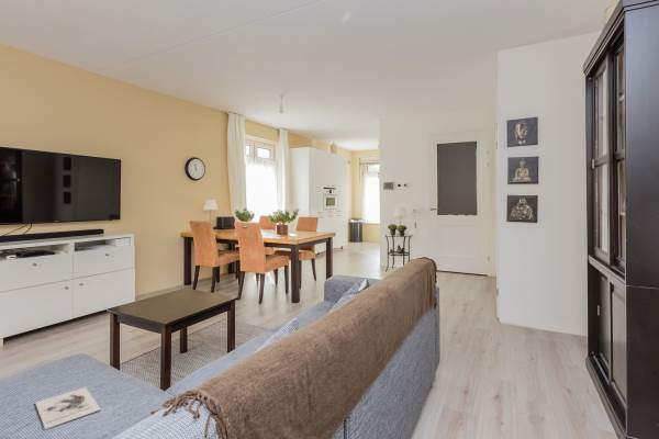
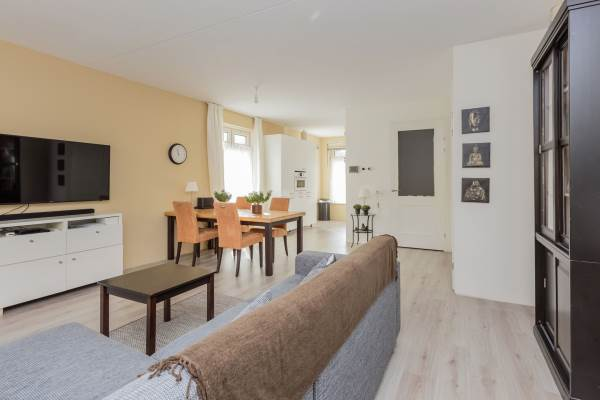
- architectural model [34,386,102,430]
